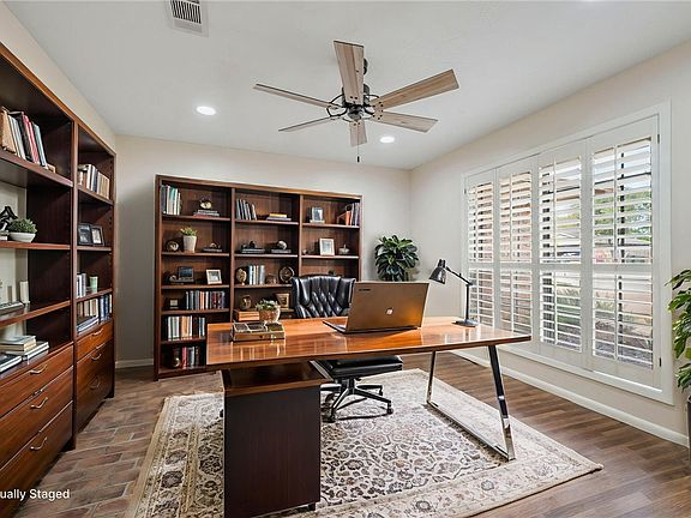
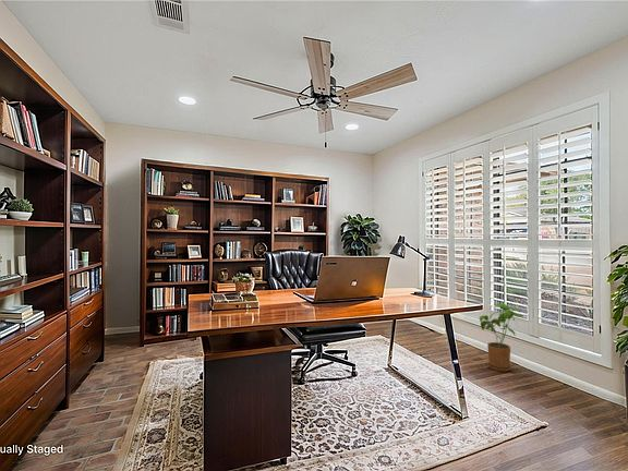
+ house plant [479,302,523,373]
